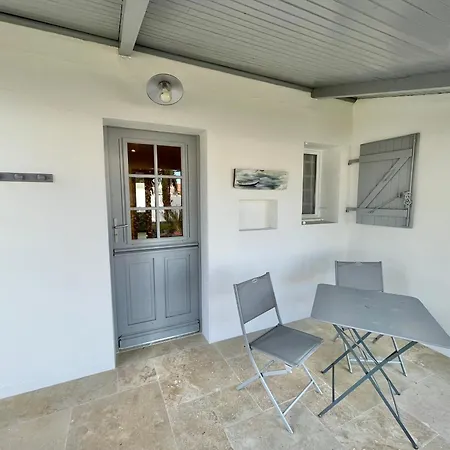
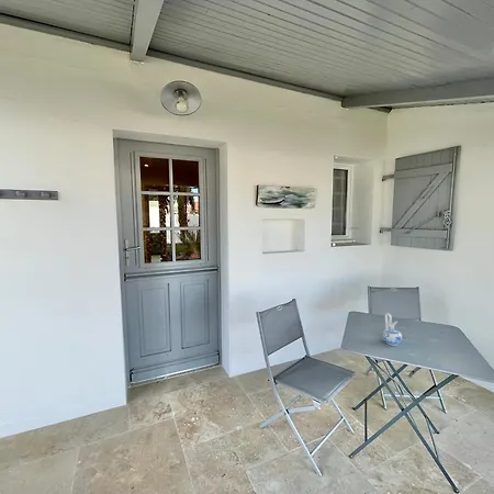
+ ceramic pitcher [381,312,403,347]
